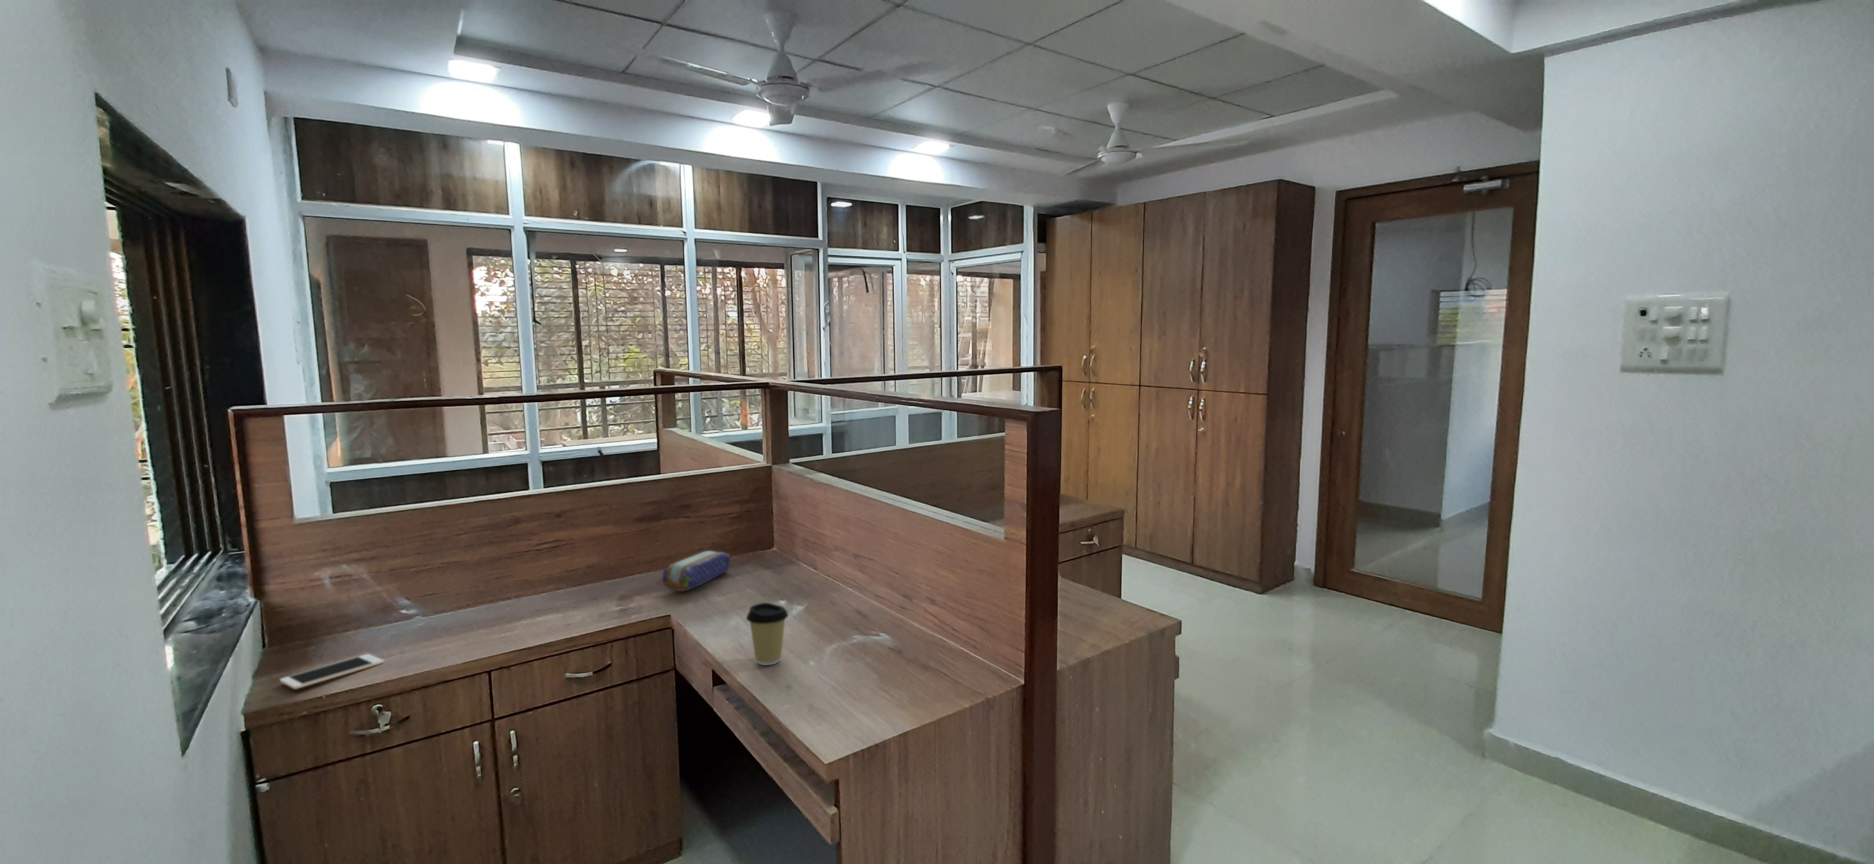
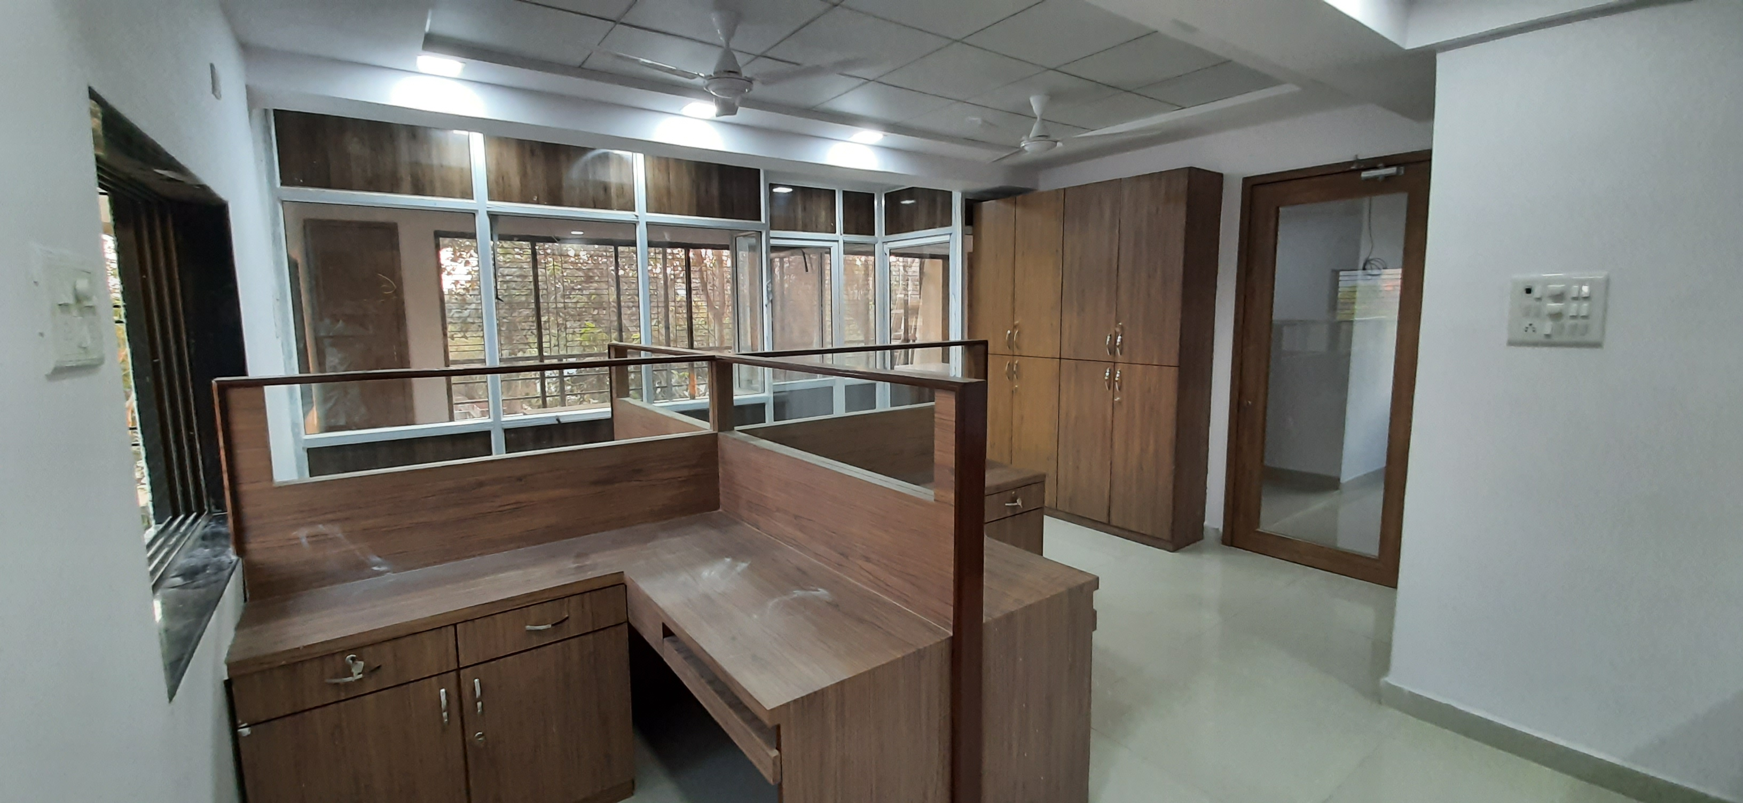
- coffee cup [746,602,789,666]
- pencil case [661,550,730,592]
- cell phone [278,654,385,690]
